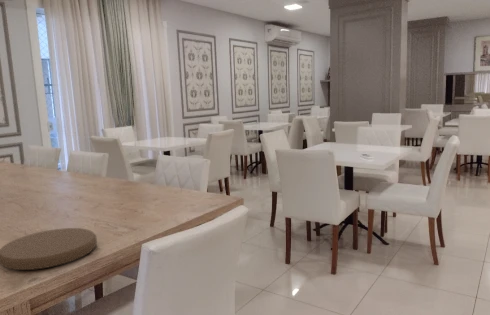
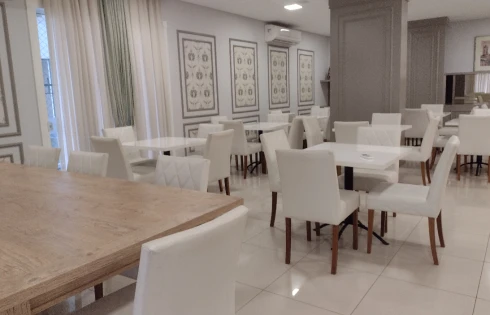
- plate [0,227,98,271]
